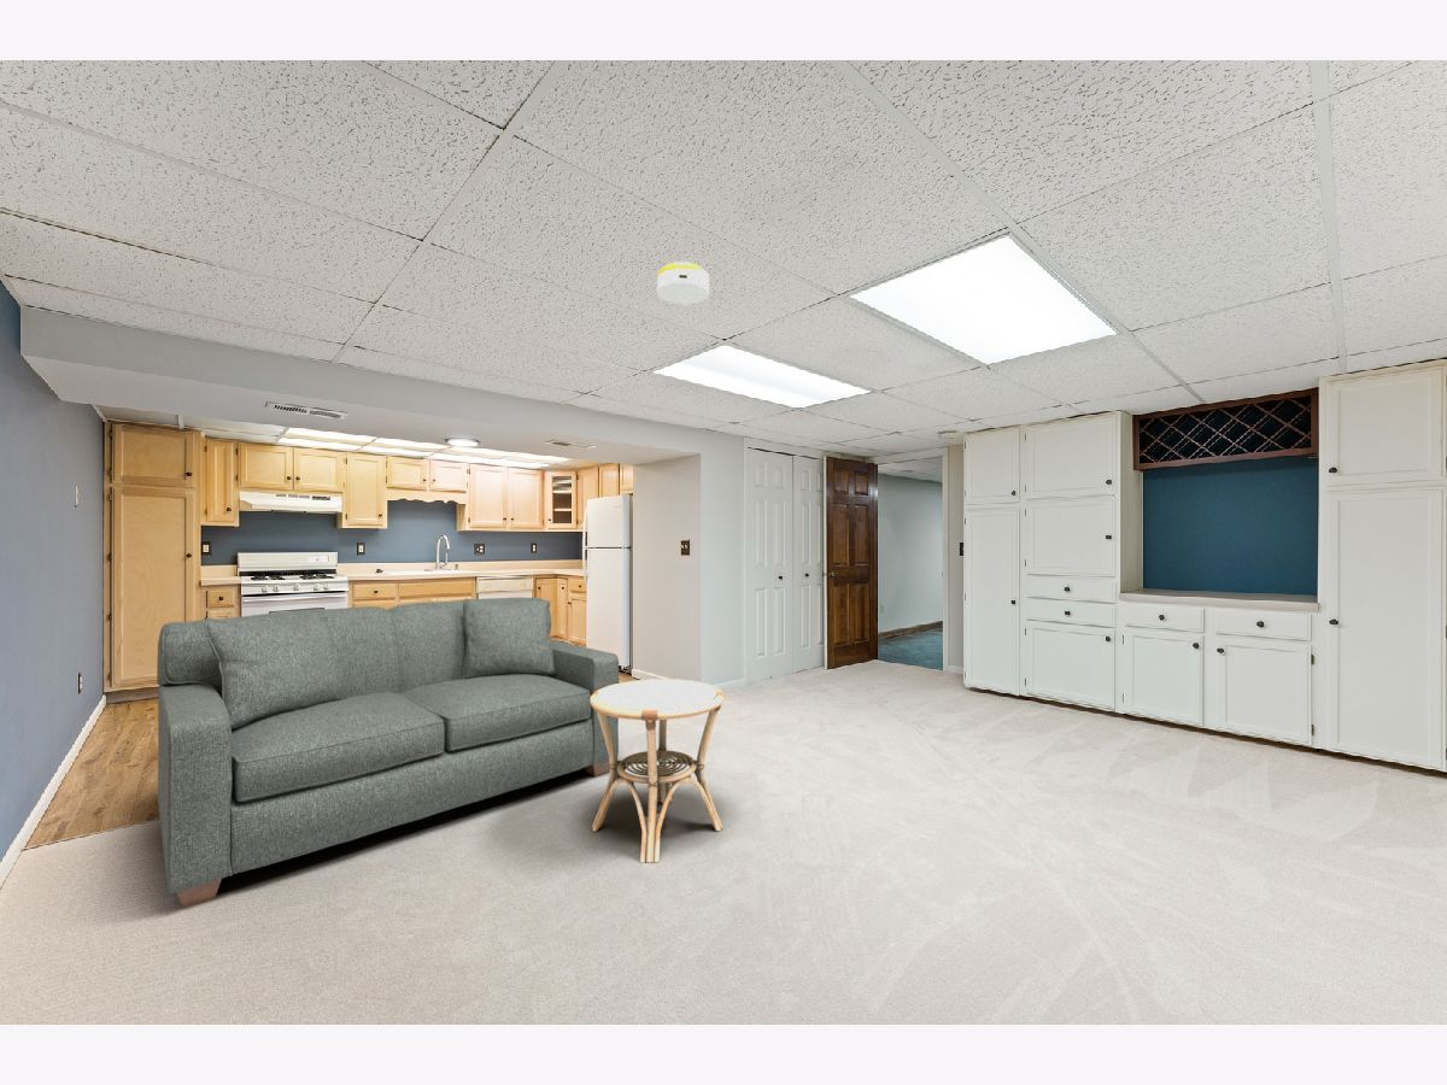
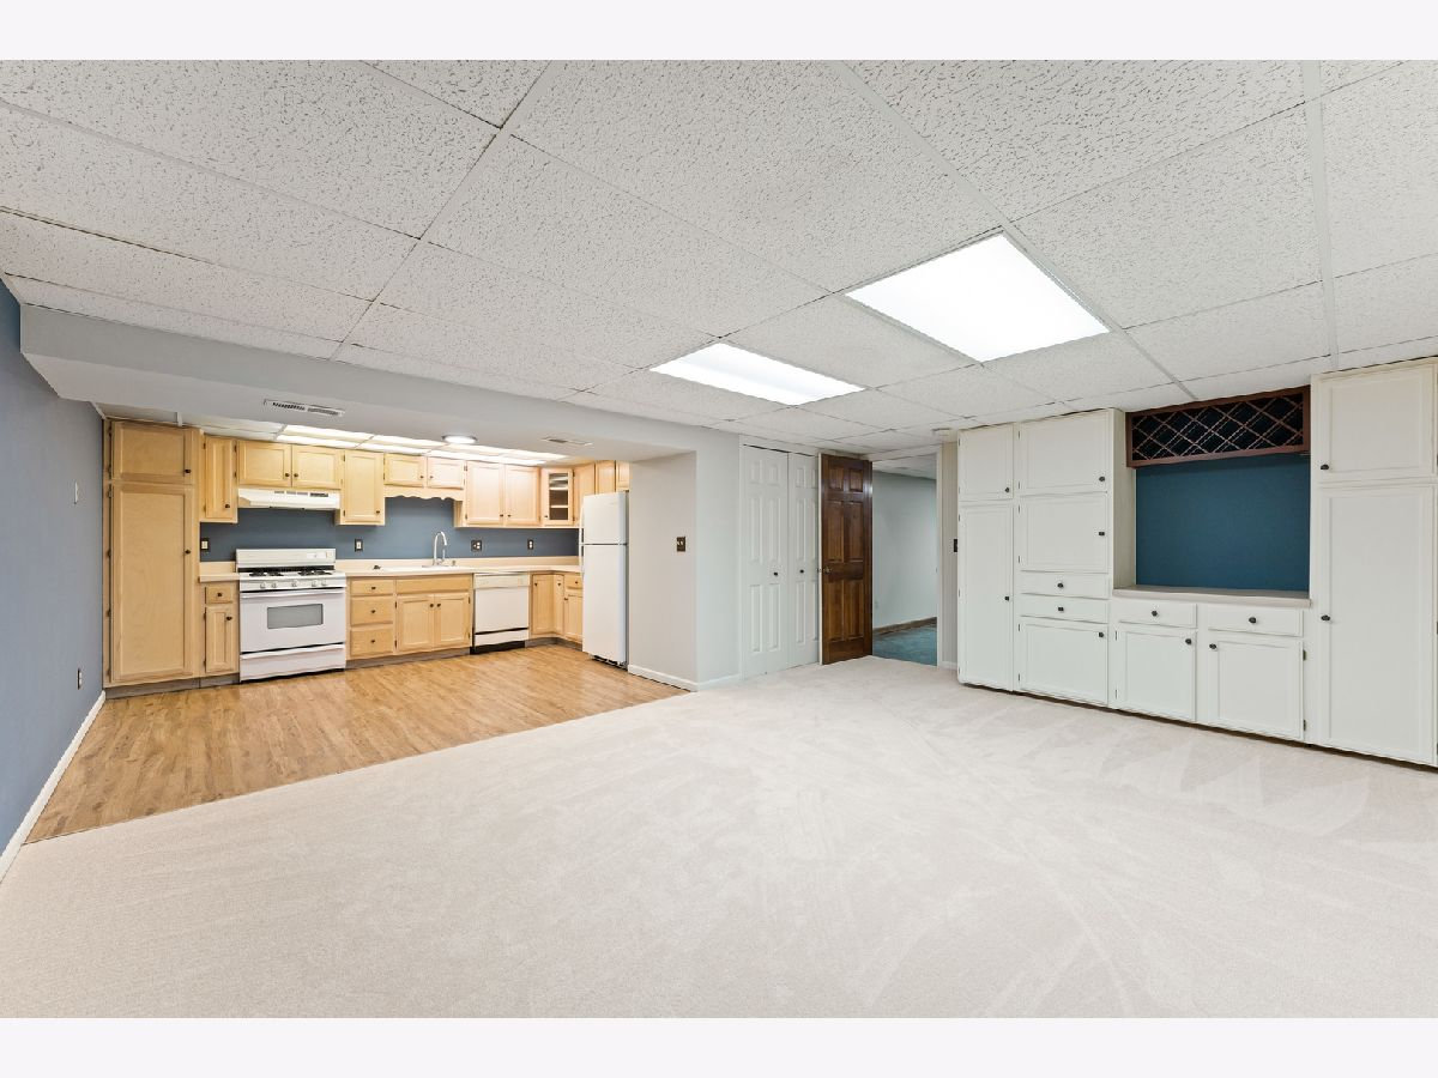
- smoke detector [656,260,710,305]
- sofa [156,596,620,909]
- side table [590,678,726,864]
